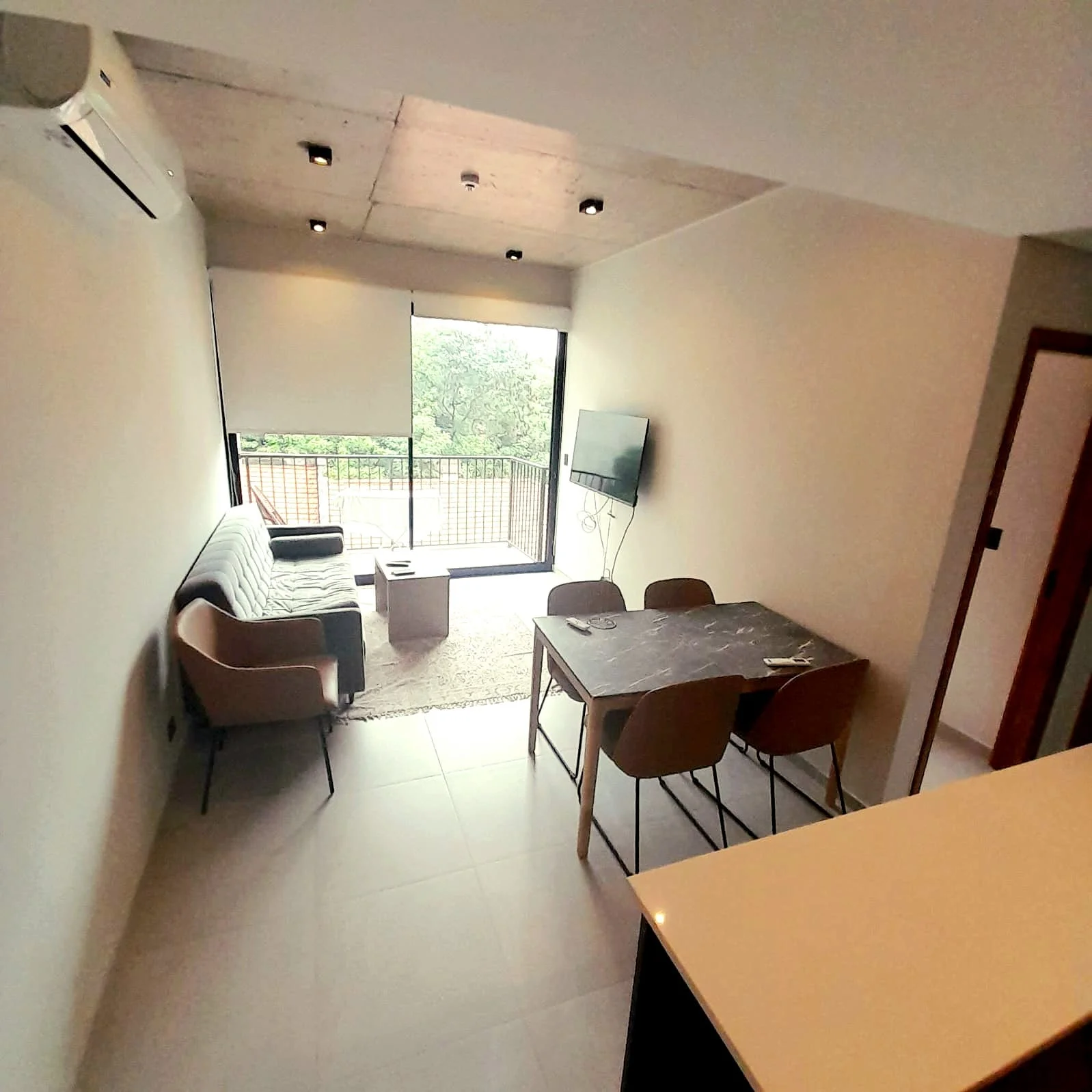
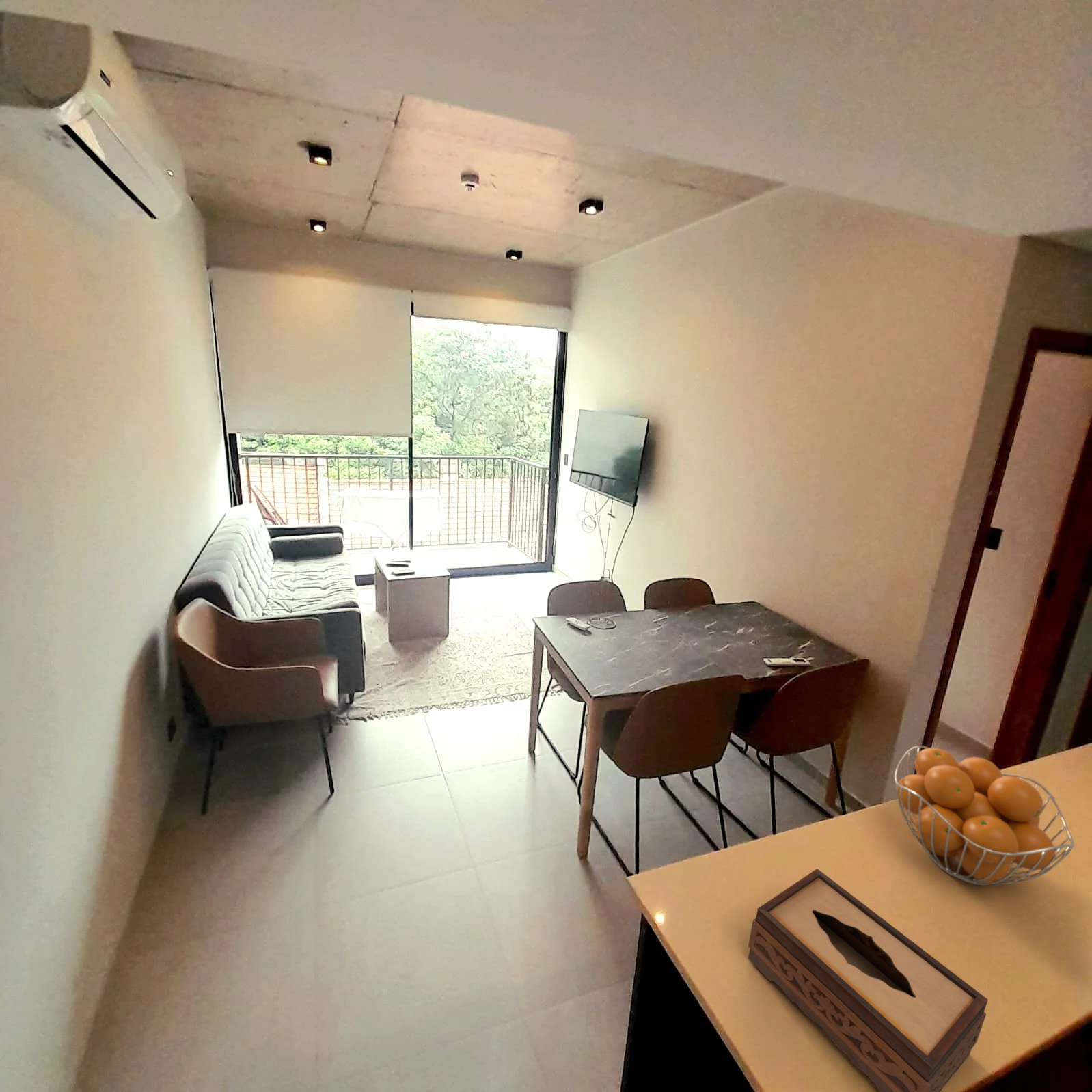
+ tissue box [748,868,989,1092]
+ fruit basket [894,745,1076,886]
